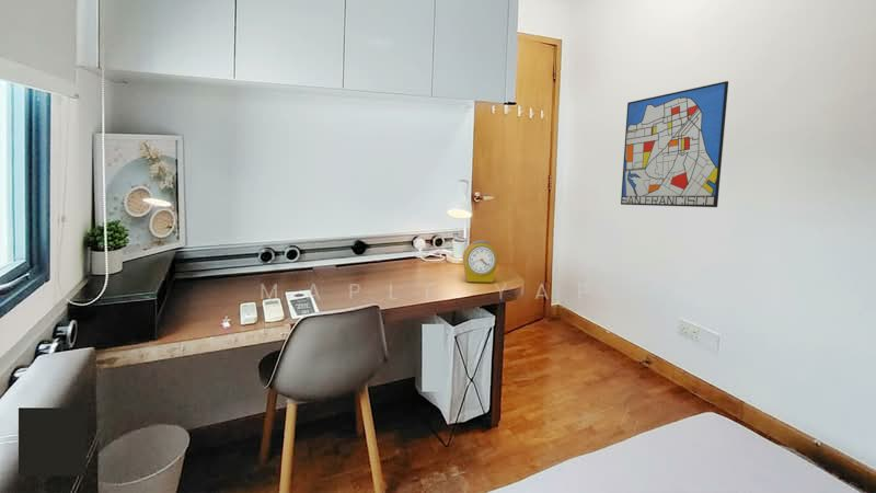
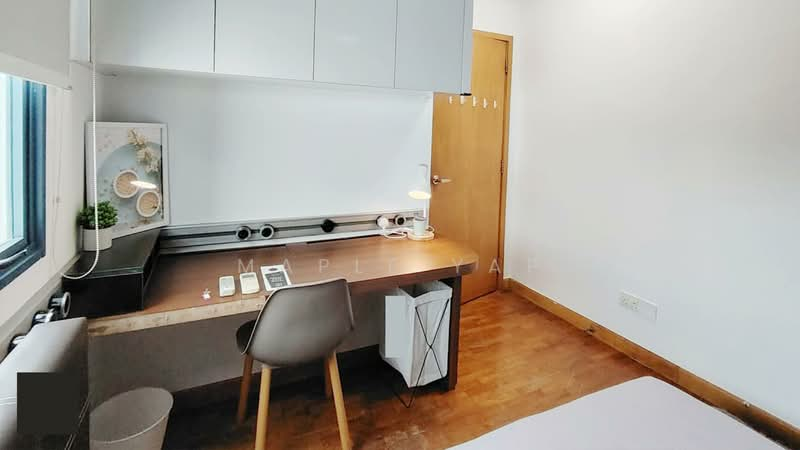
- wall art [620,80,729,208]
- alarm clock [462,240,499,284]
